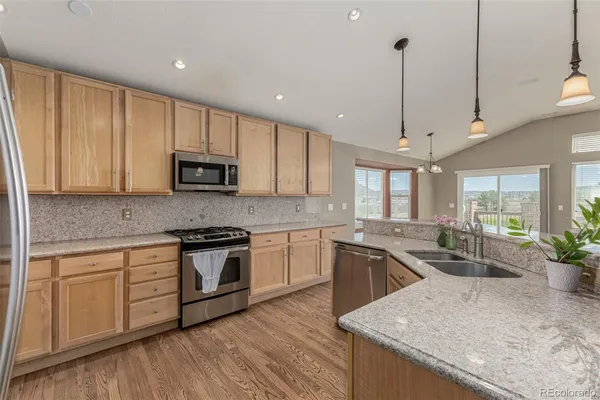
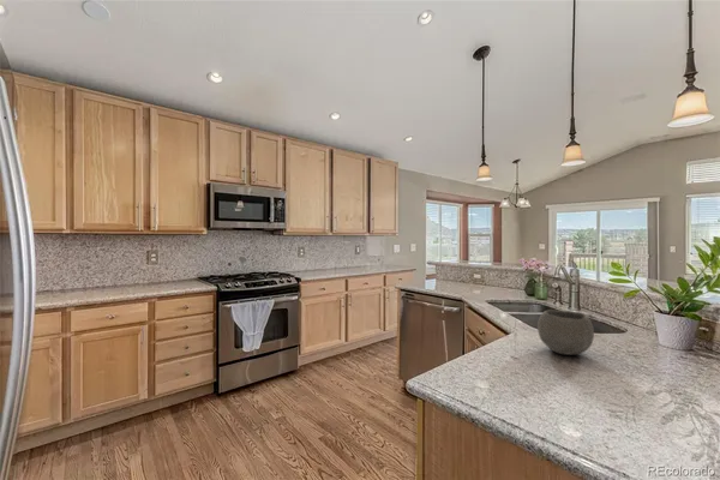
+ bowl [536,308,595,356]
